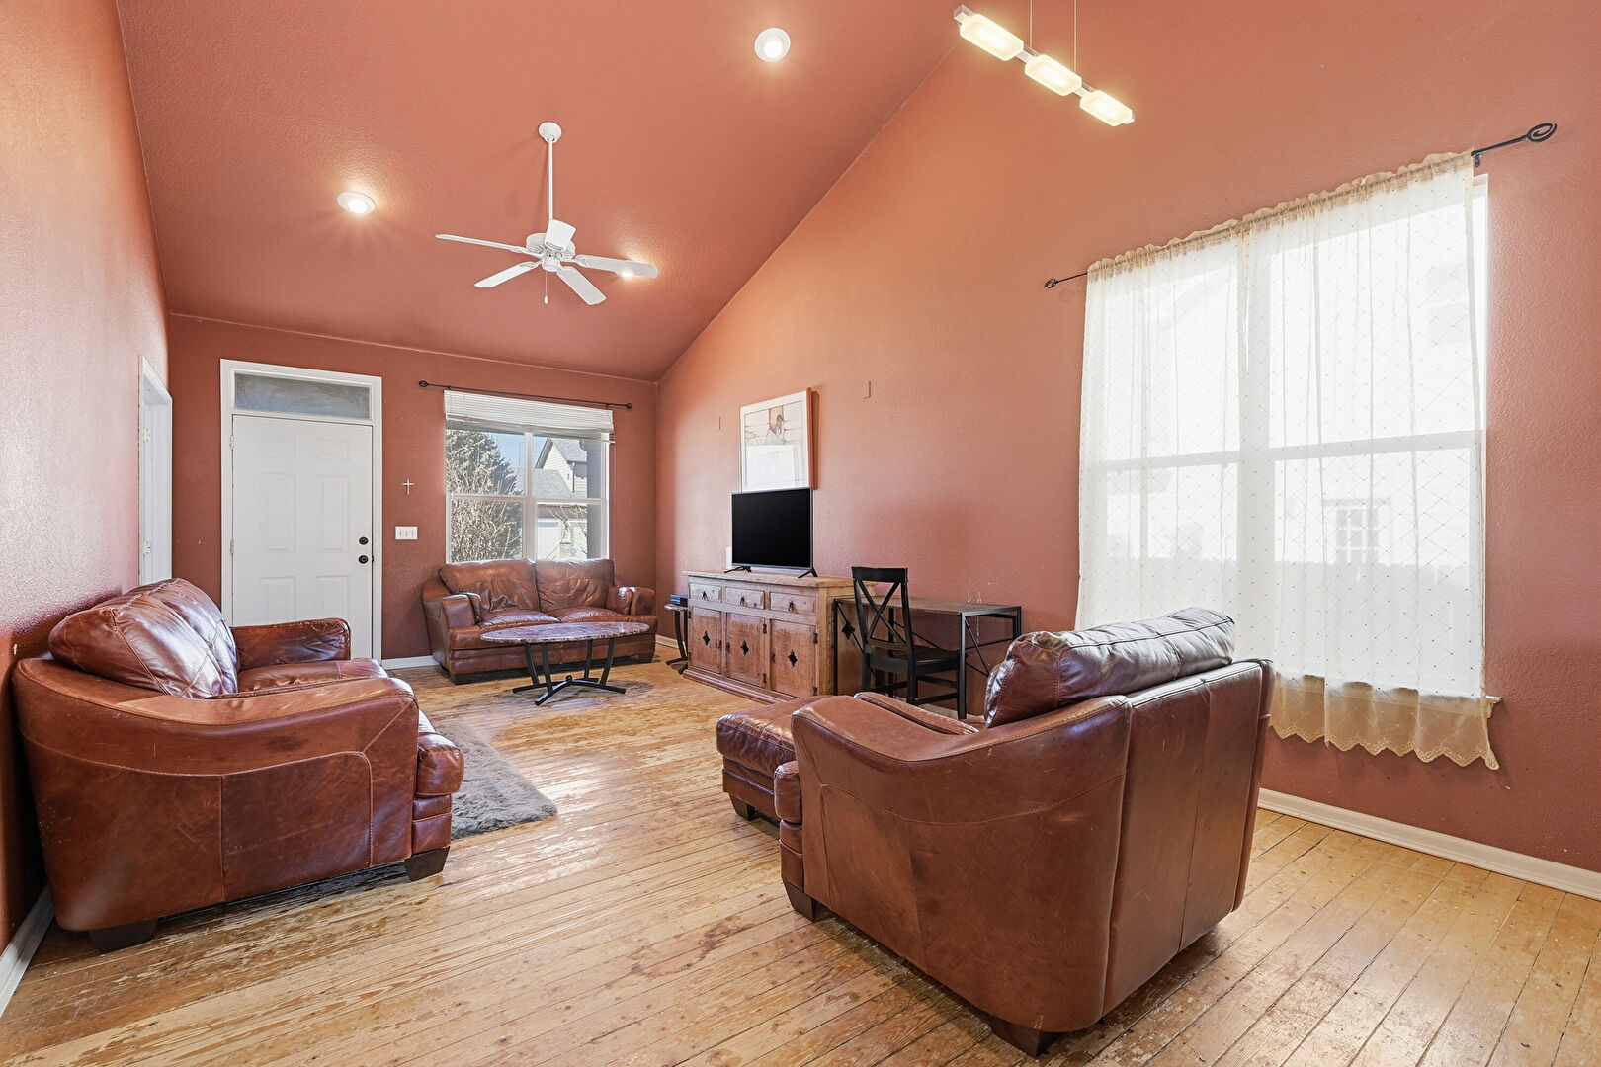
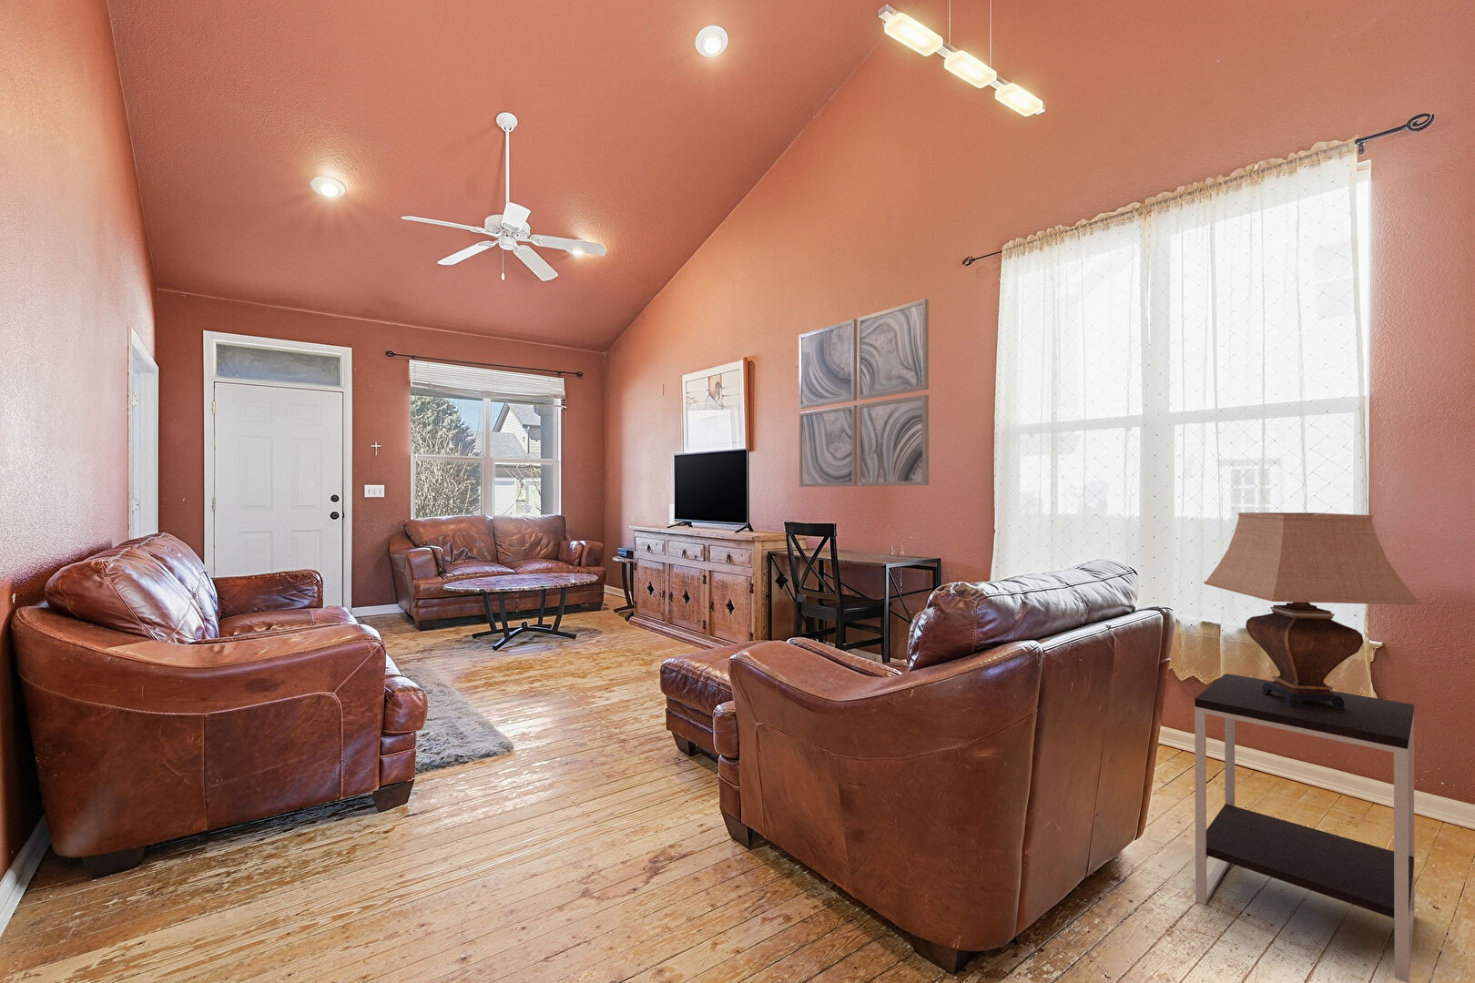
+ side table [1194,673,1416,983]
+ table lamp [1204,511,1422,710]
+ wall art [799,297,930,488]
